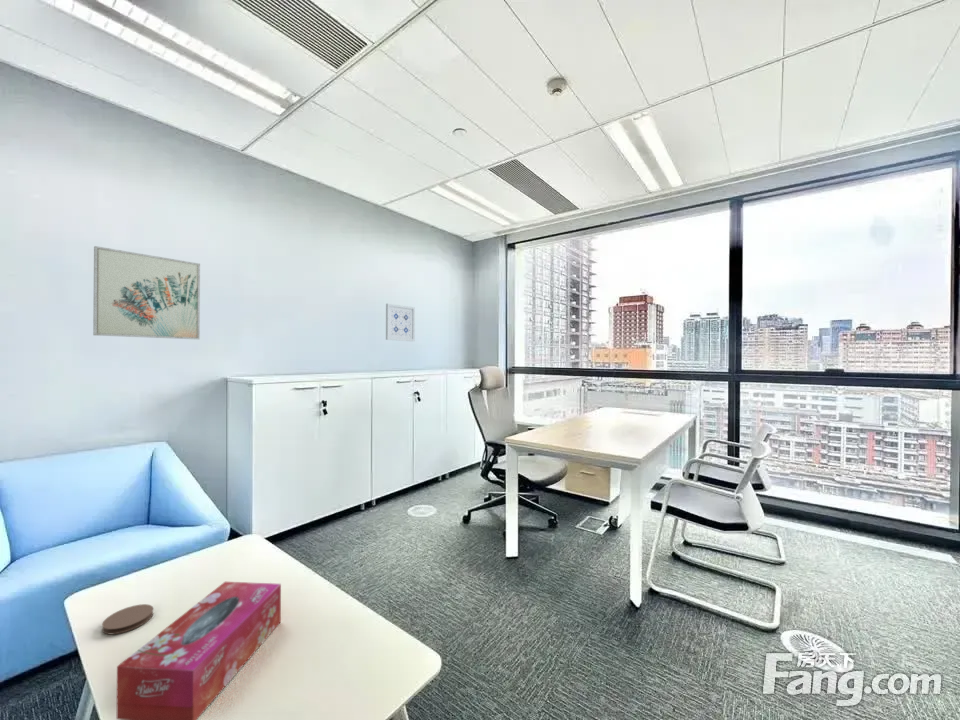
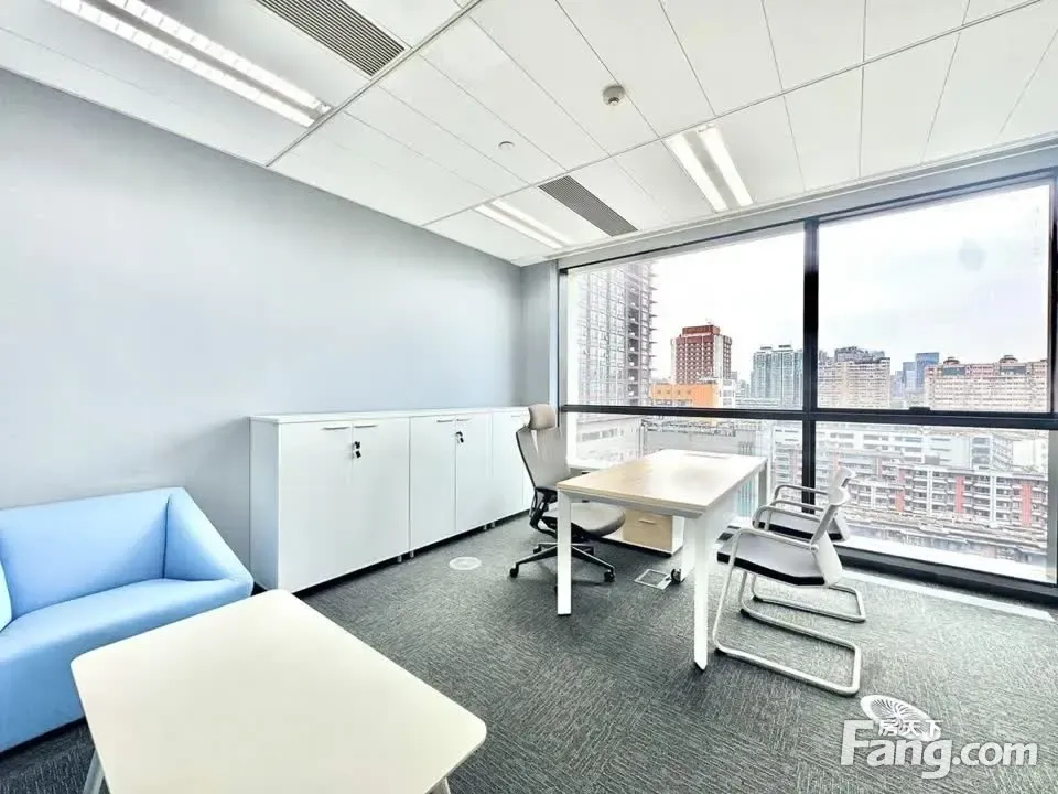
- wall art [385,303,416,342]
- coaster [101,603,154,635]
- tissue box [115,581,282,720]
- wall art [92,245,201,340]
